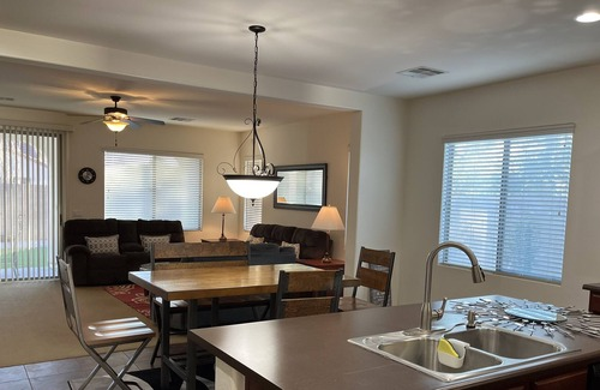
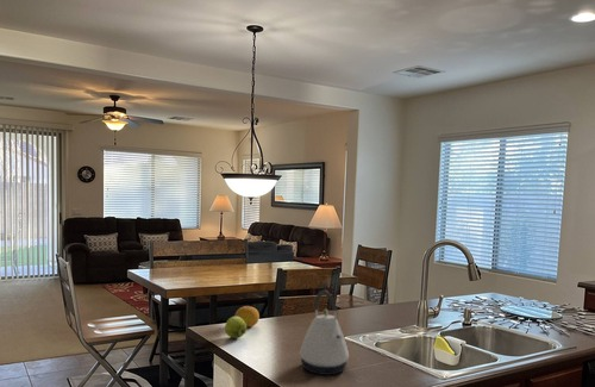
+ kettle [299,289,350,376]
+ fruit [233,305,261,329]
+ apple [224,316,248,339]
